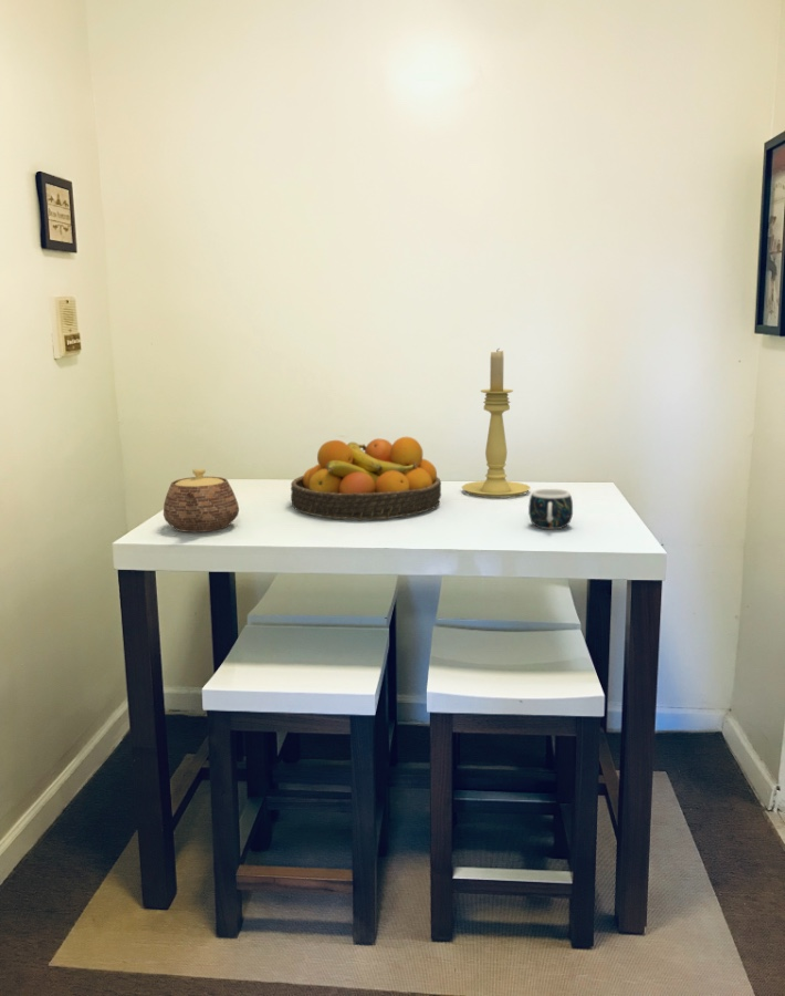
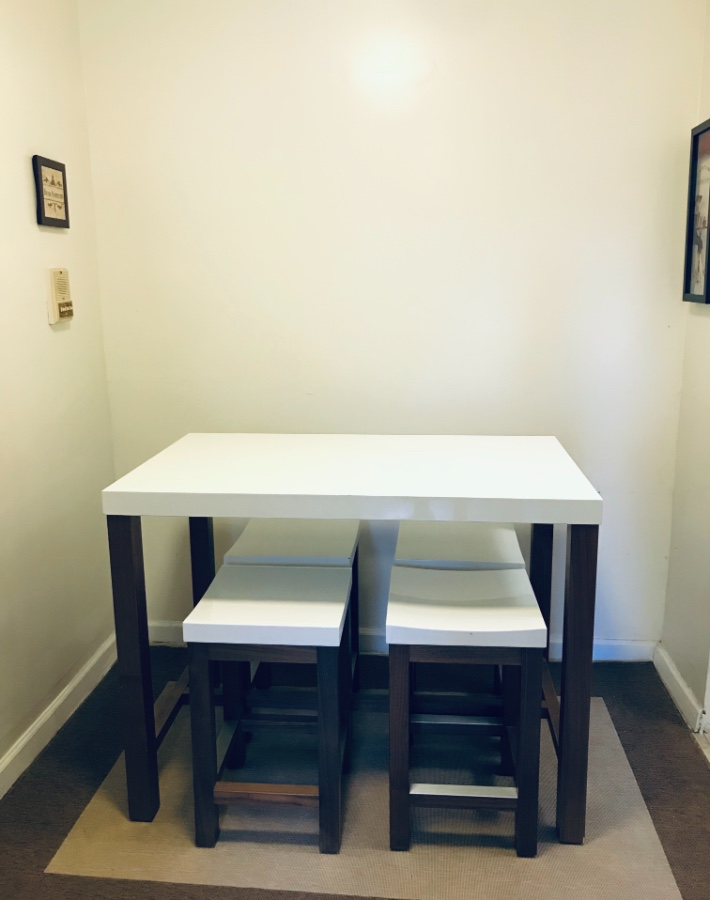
- candle holder [461,347,532,498]
- teapot [163,468,240,533]
- fruit bowl [290,436,442,520]
- mug [527,488,574,530]
